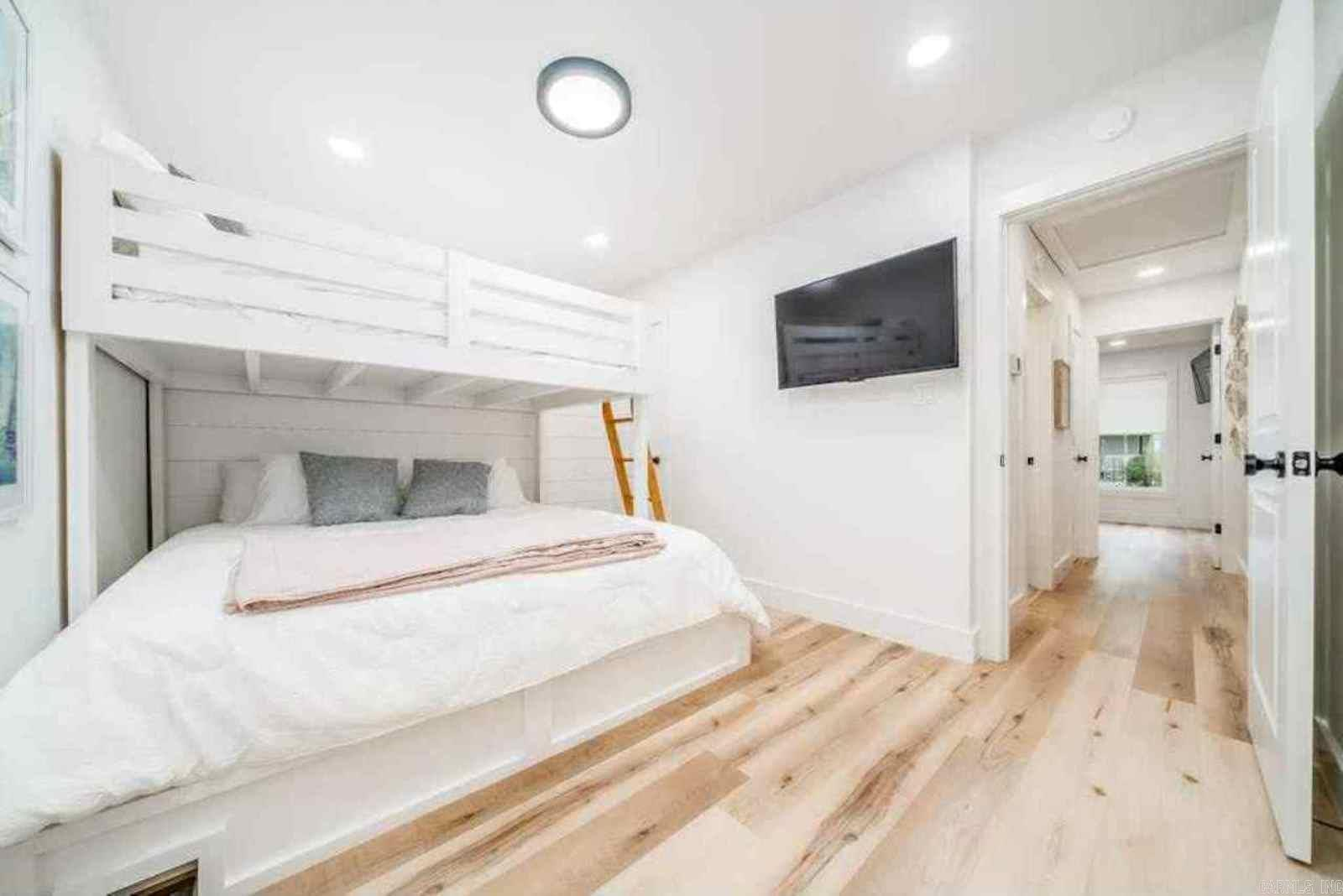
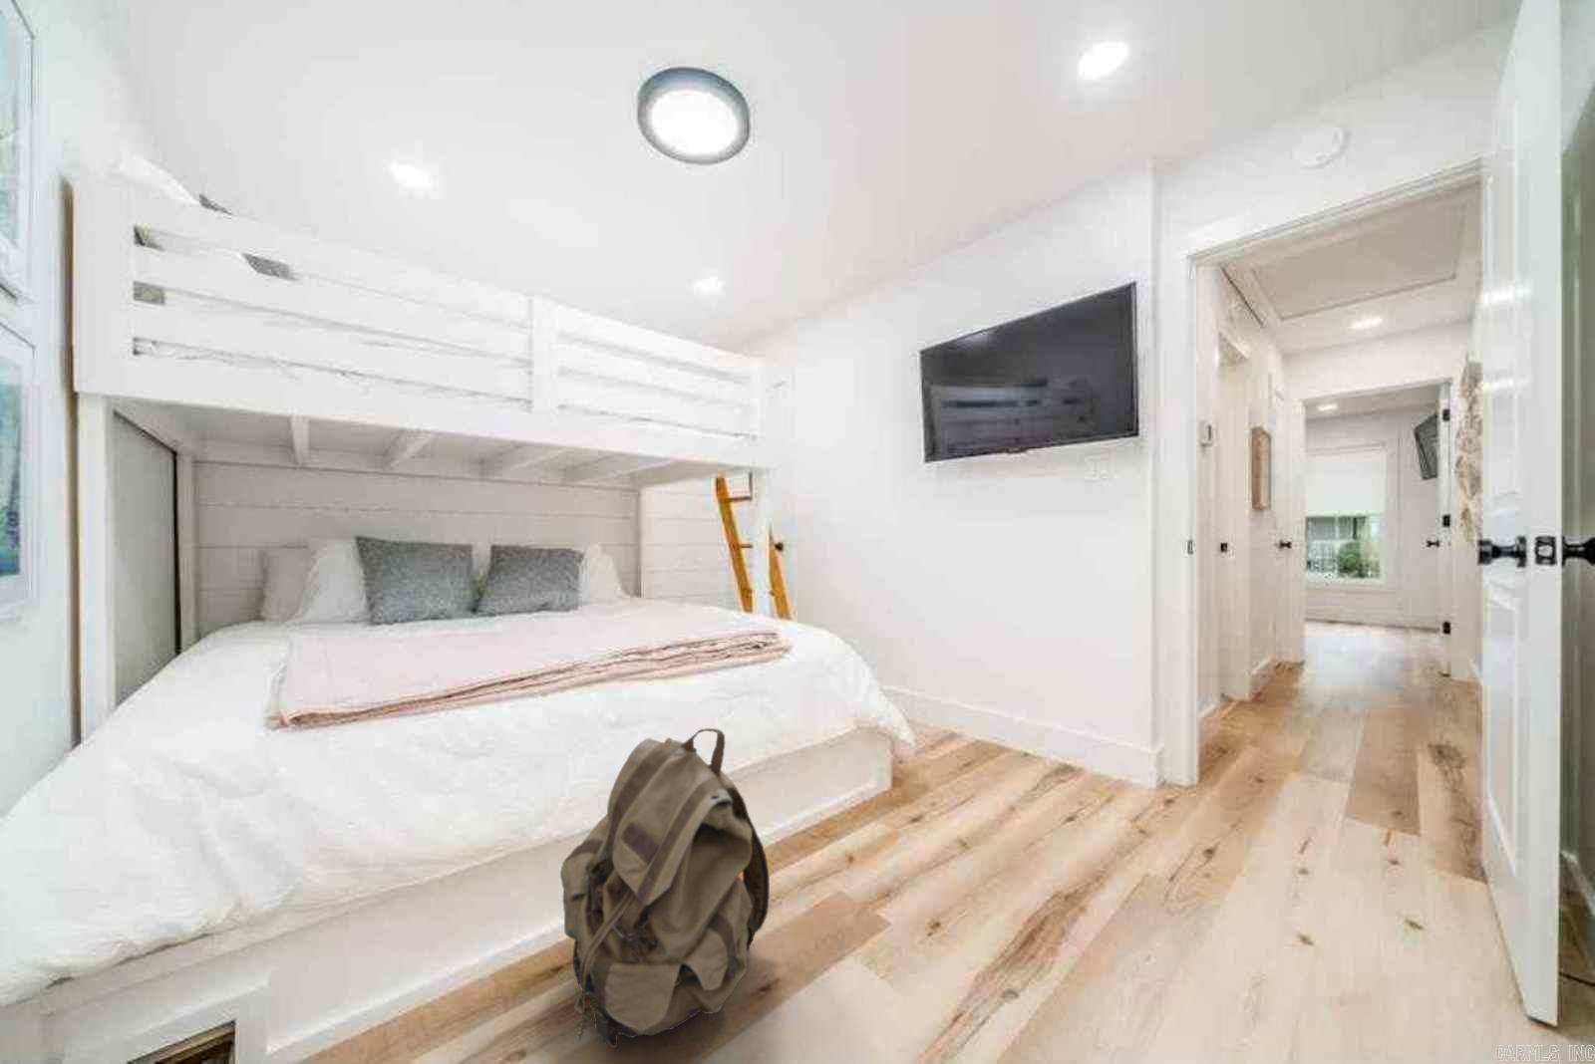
+ backpack [559,727,771,1049]
